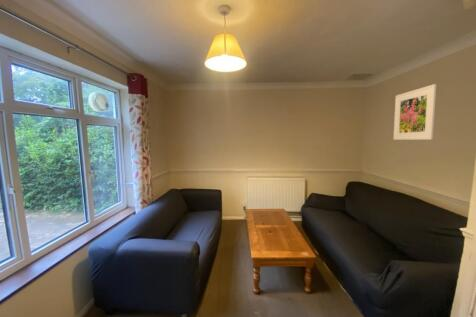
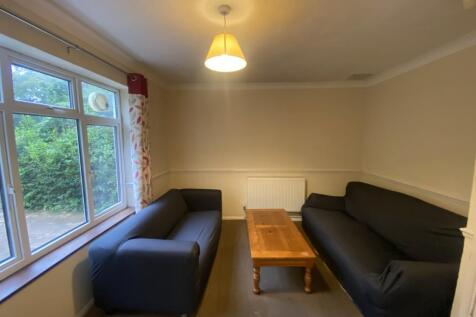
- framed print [392,83,438,141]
